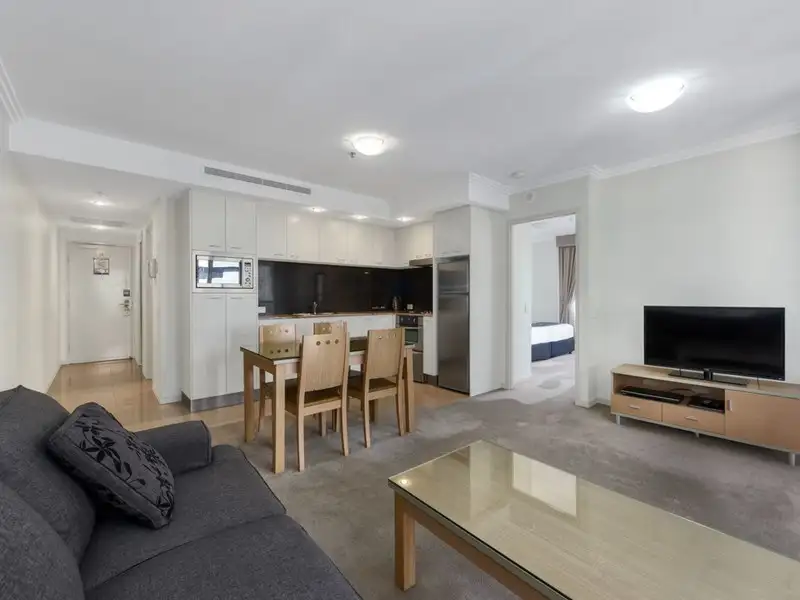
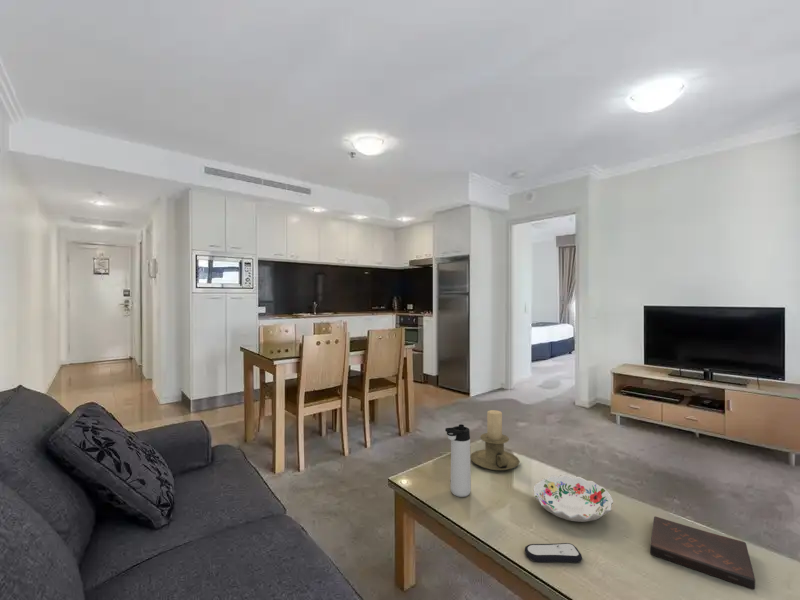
+ book [649,516,756,591]
+ candle holder [470,409,521,471]
+ remote control [524,542,583,564]
+ decorative bowl [532,474,614,523]
+ thermos bottle [444,423,472,498]
